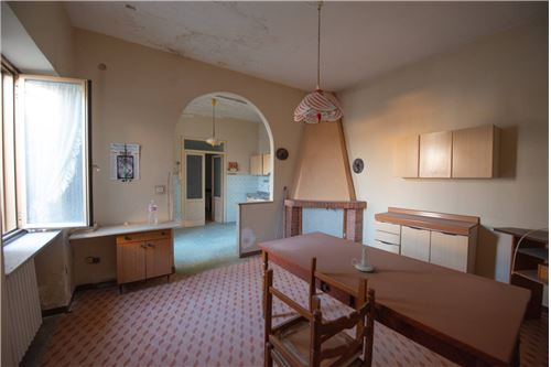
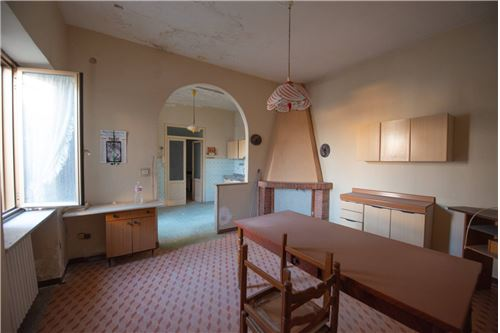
- candle holder [350,247,375,272]
